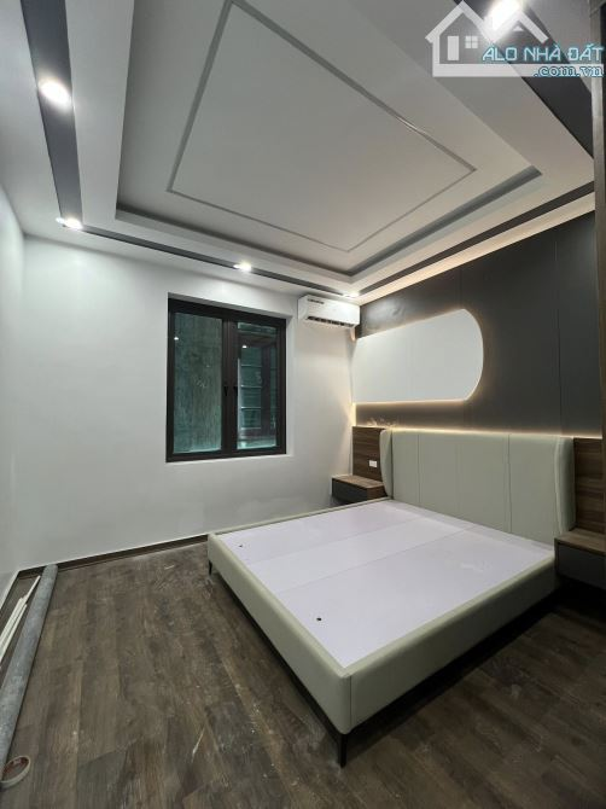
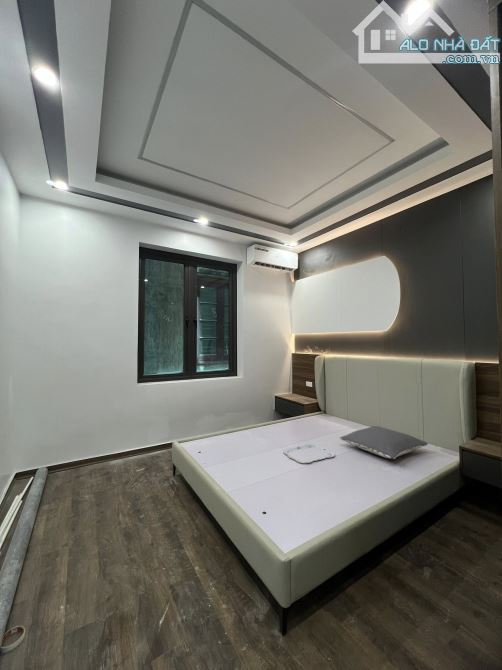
+ pillow [339,425,429,460]
+ serving tray [282,443,335,464]
